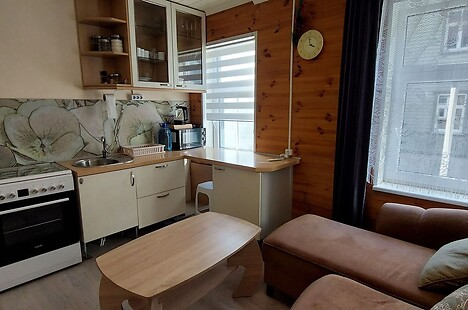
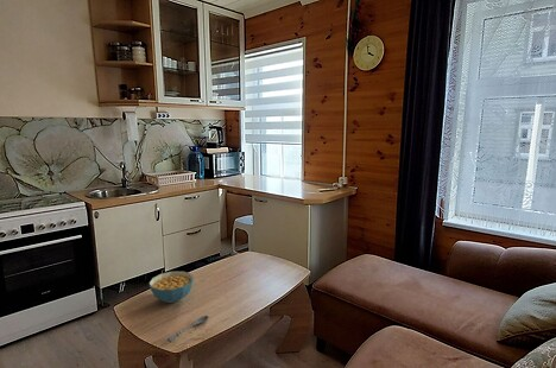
+ soupspoon [166,315,209,344]
+ cereal bowl [147,271,195,304]
